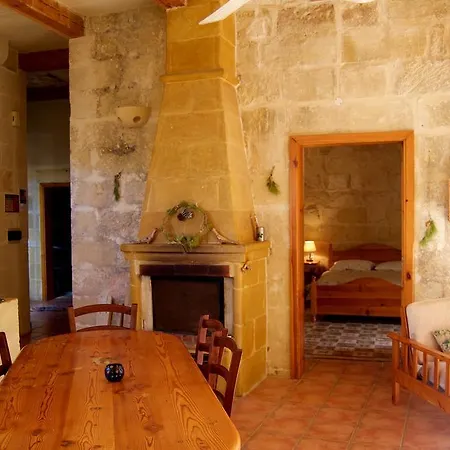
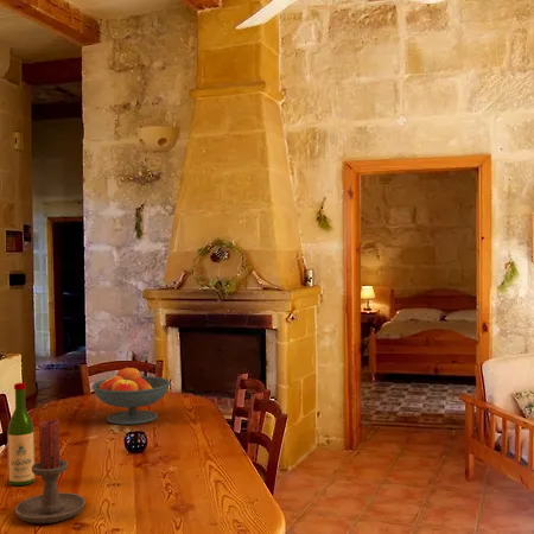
+ candle holder [14,418,87,525]
+ fruit bowl [91,365,172,426]
+ wine bottle [6,382,36,487]
